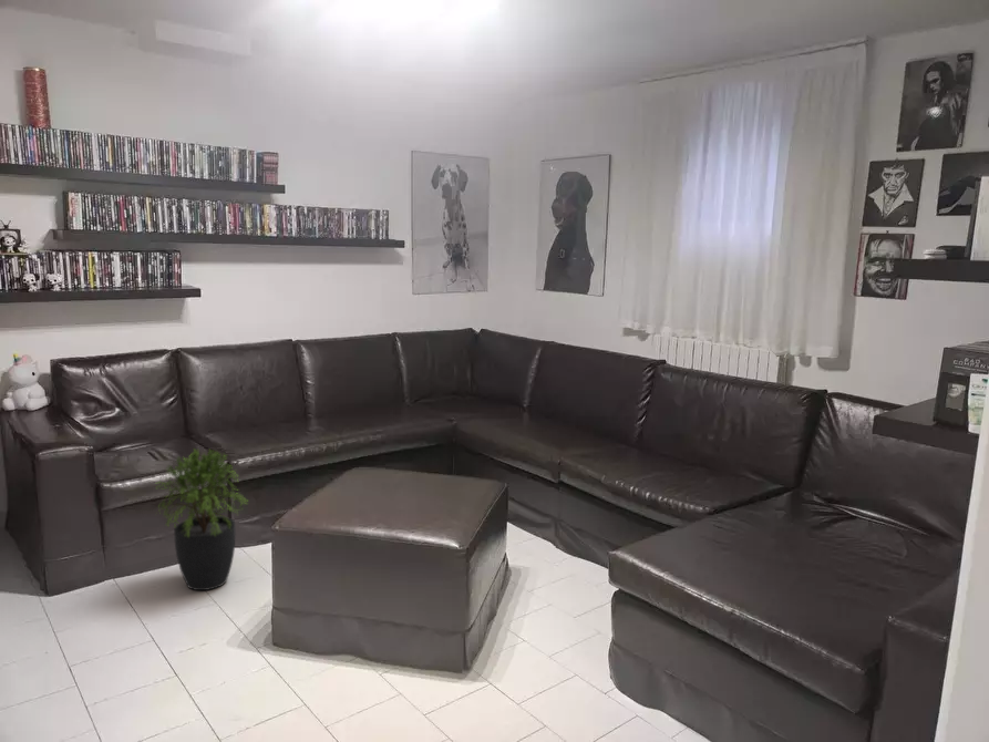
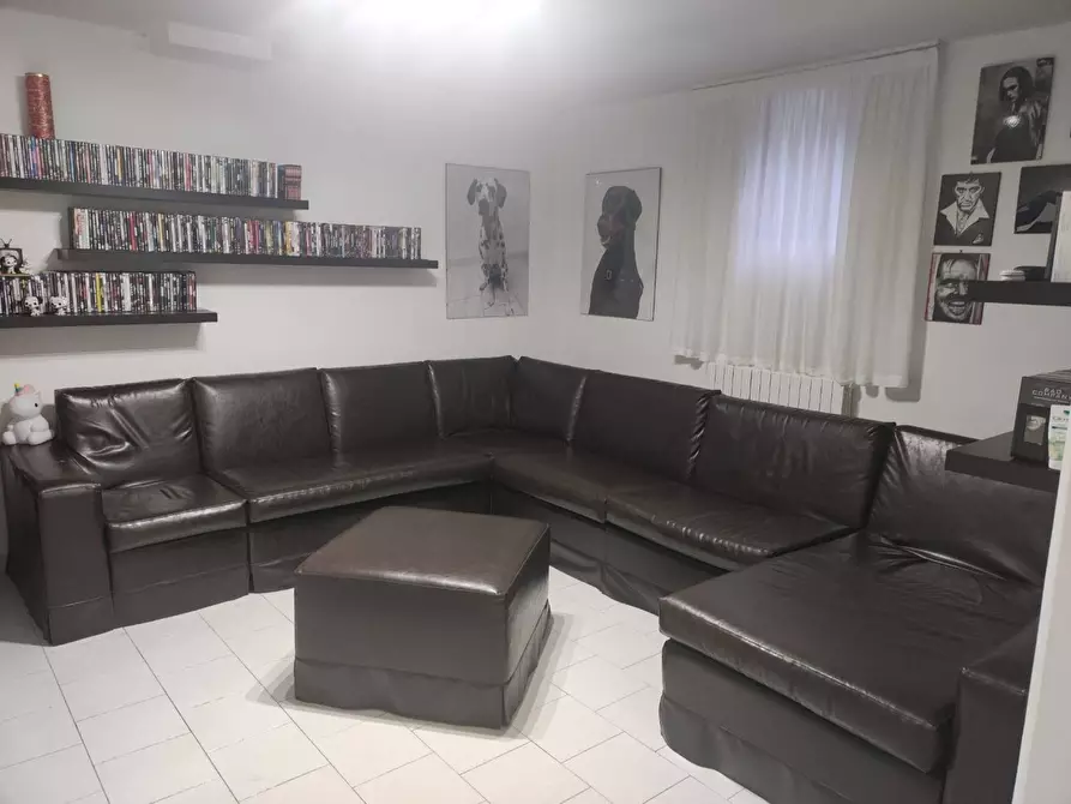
- potted plant [154,447,250,591]
